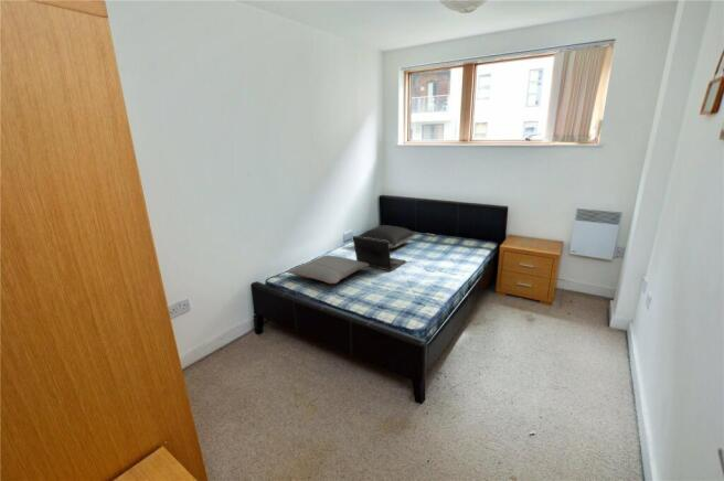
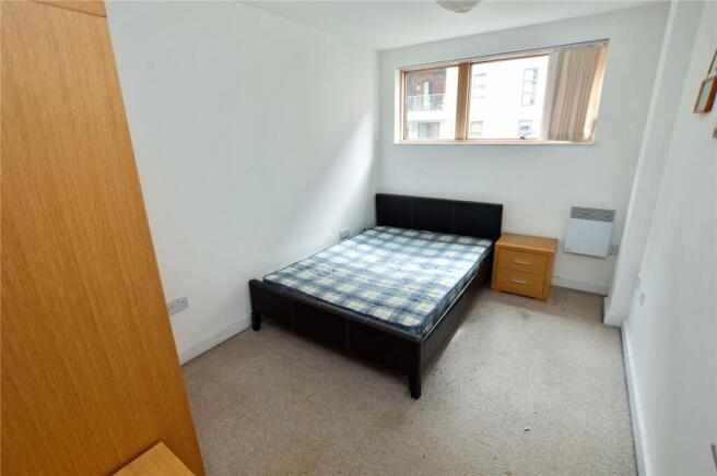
- laptop [352,235,407,272]
- pillow [351,224,418,249]
- pillow [286,254,369,285]
